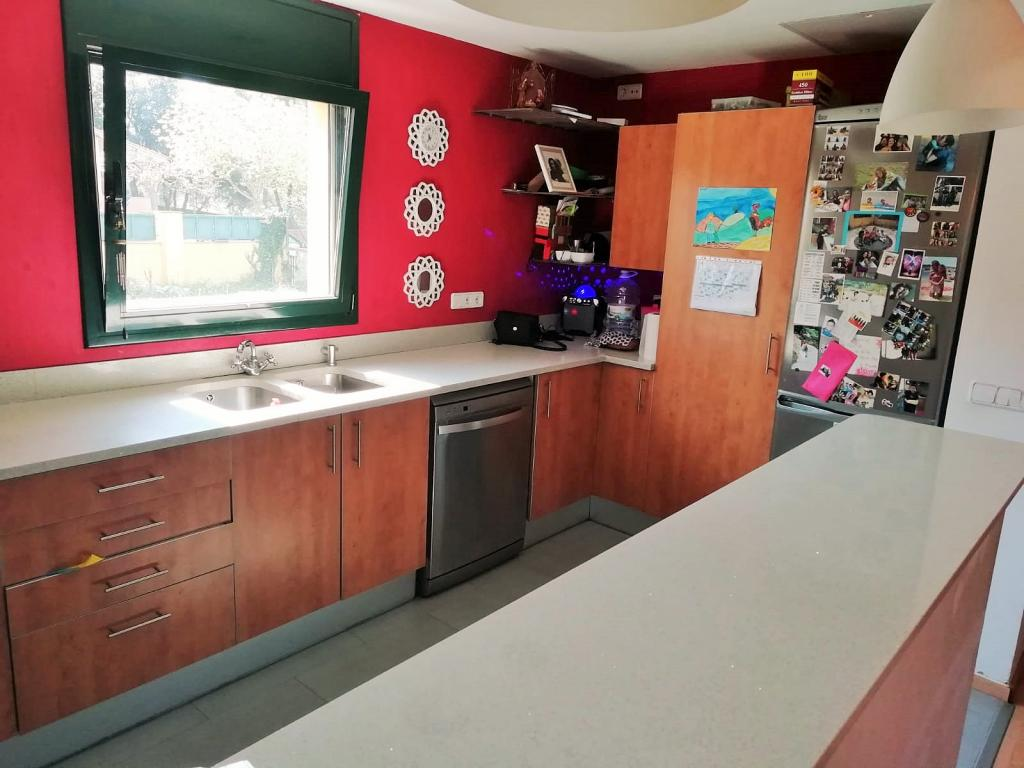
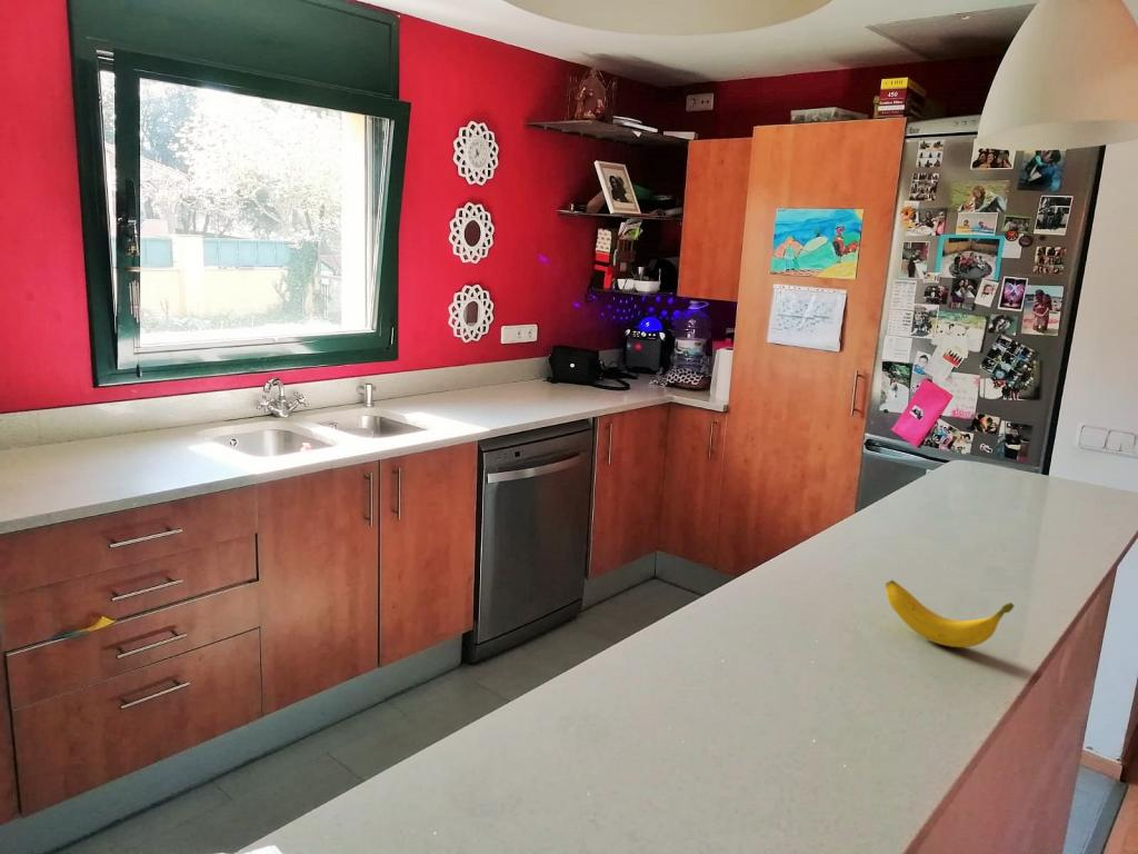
+ banana [885,579,1015,648]
